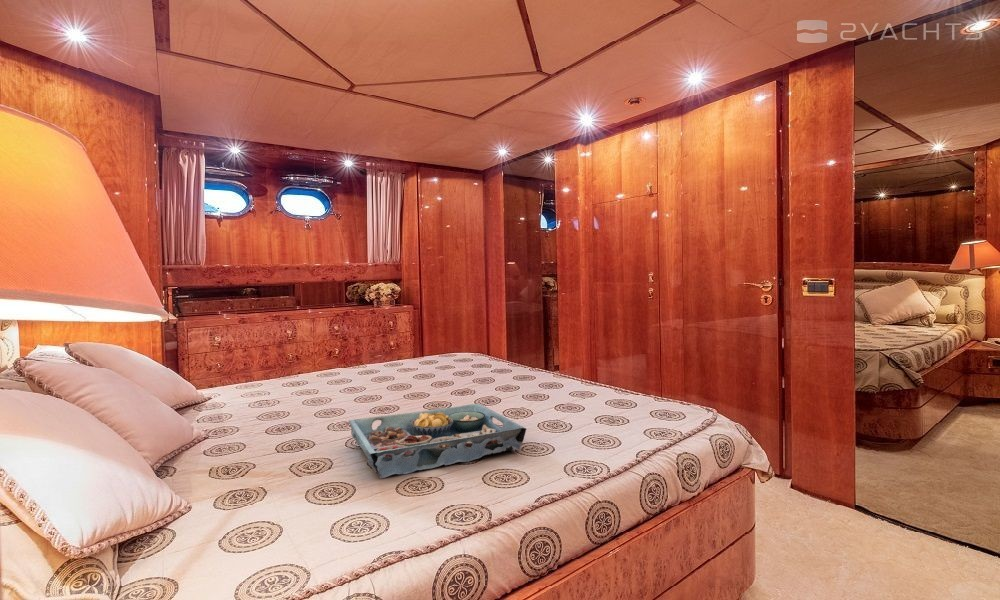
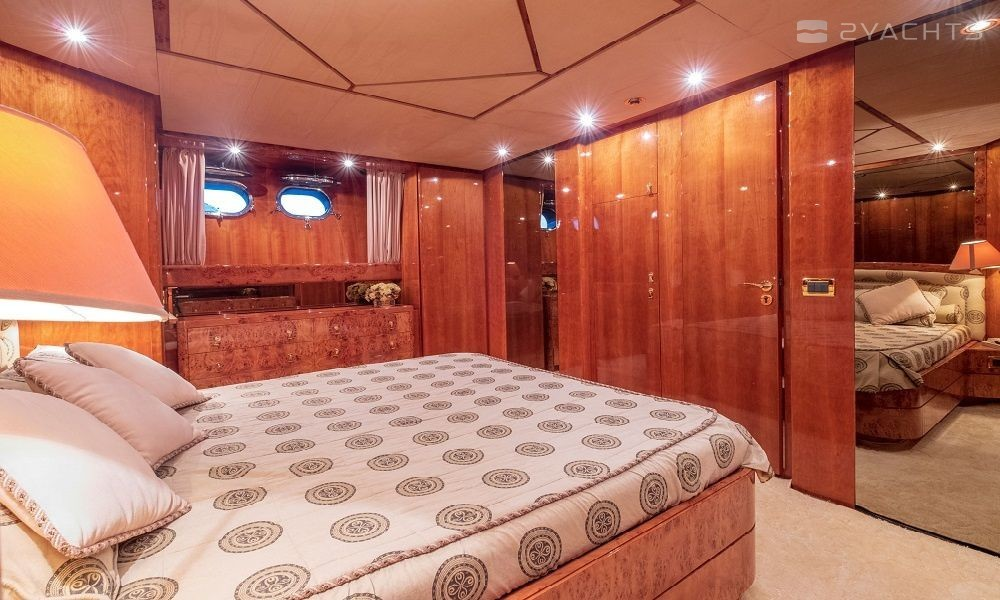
- serving tray [348,403,527,479]
